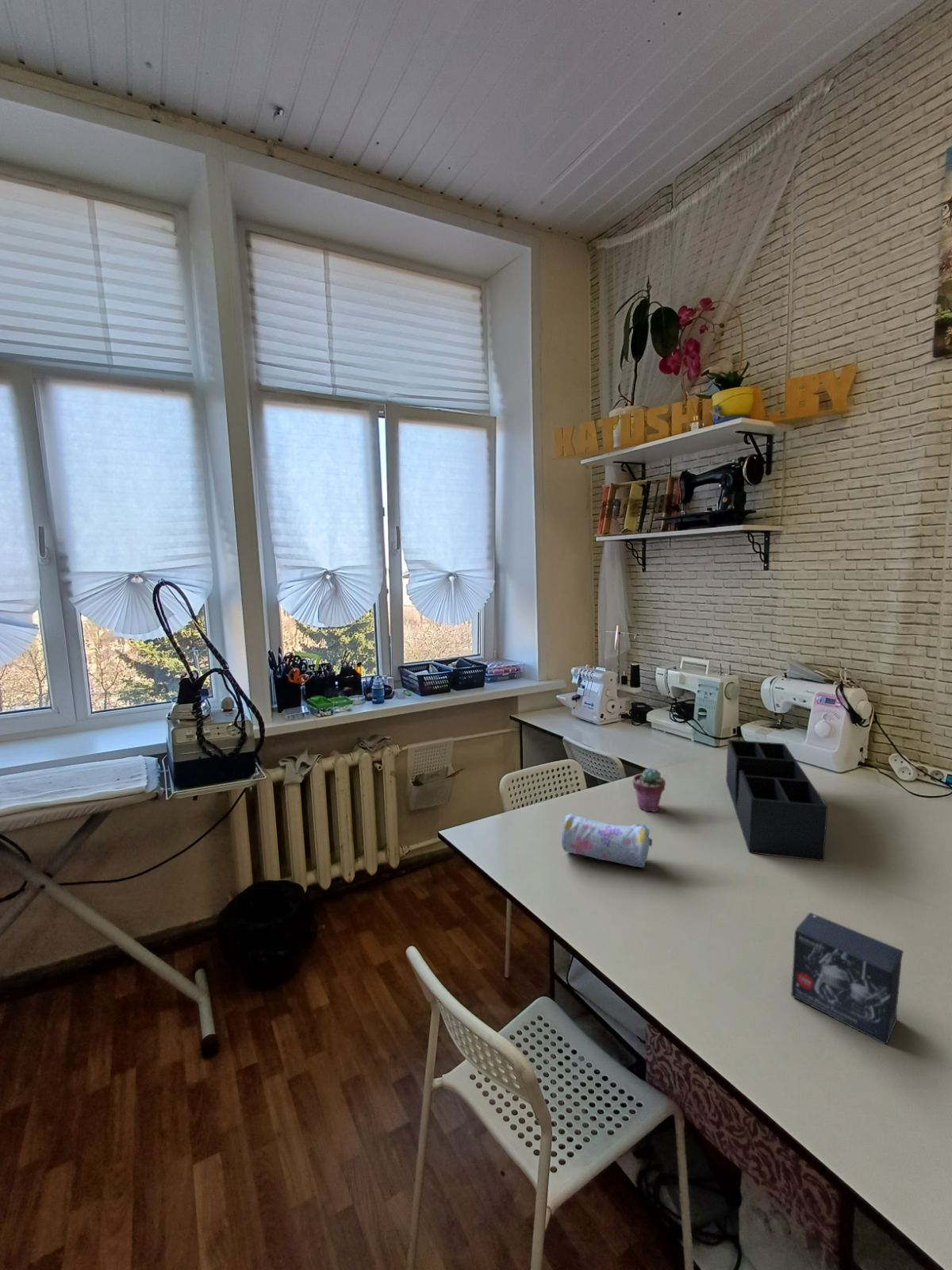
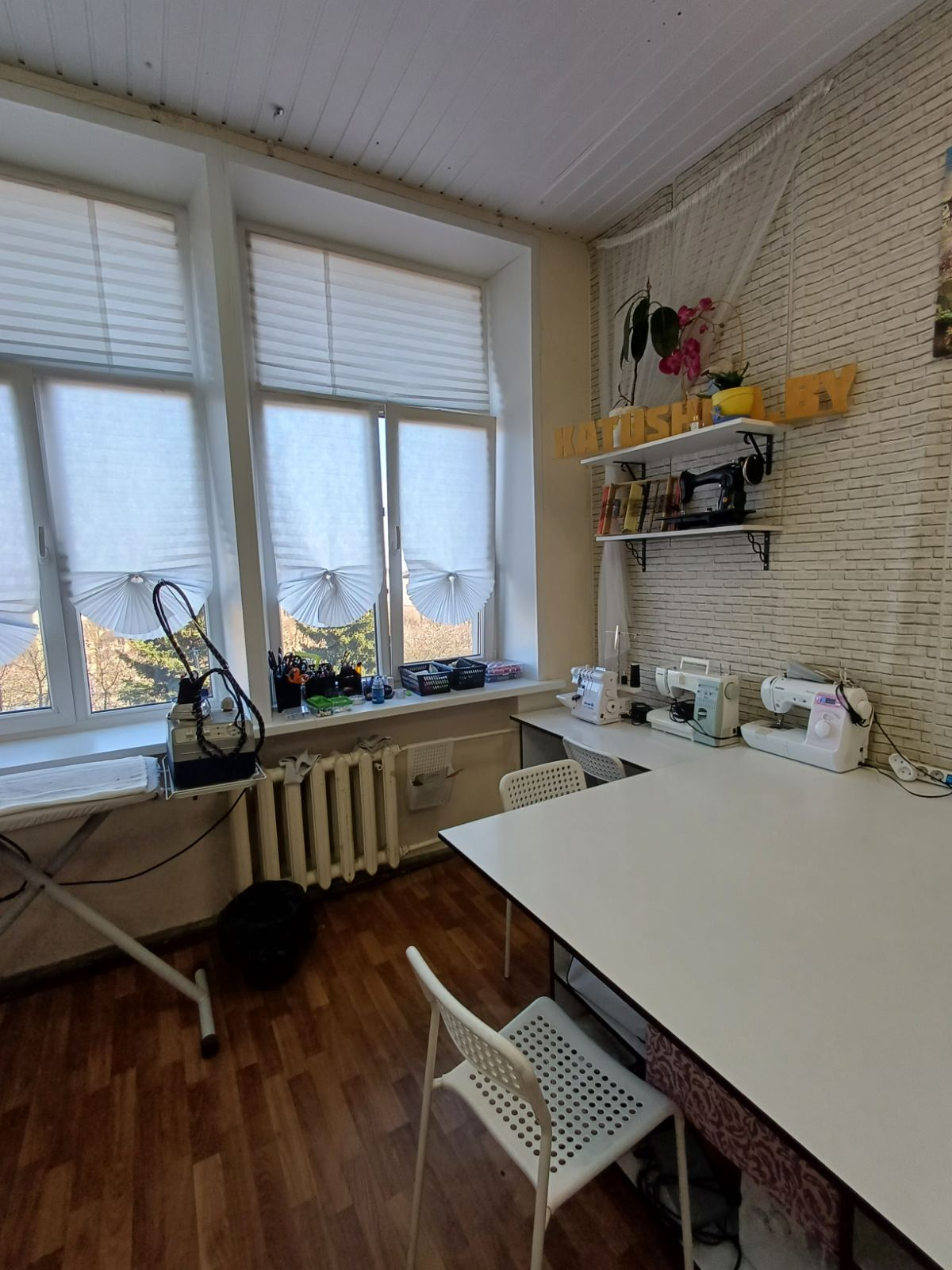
- small box [790,912,904,1045]
- potted succulent [632,767,666,813]
- pencil case [561,813,653,868]
- desk organizer [725,739,828,862]
